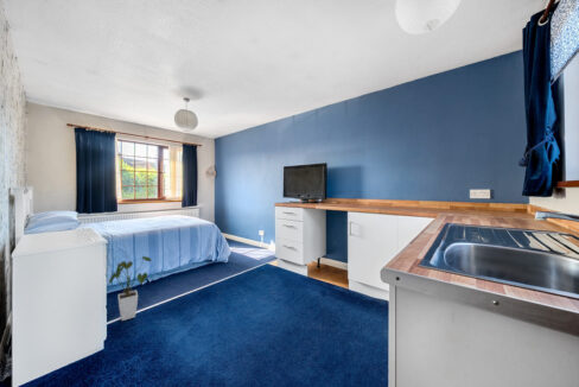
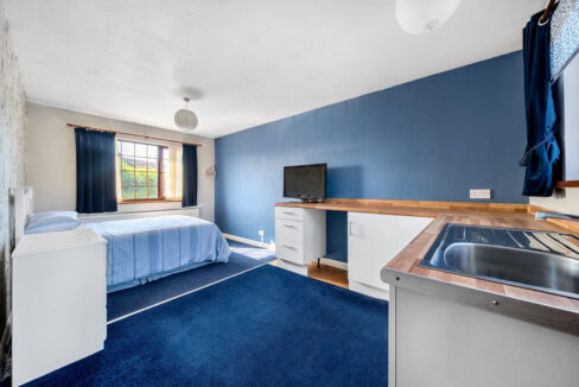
- house plant [108,255,153,322]
